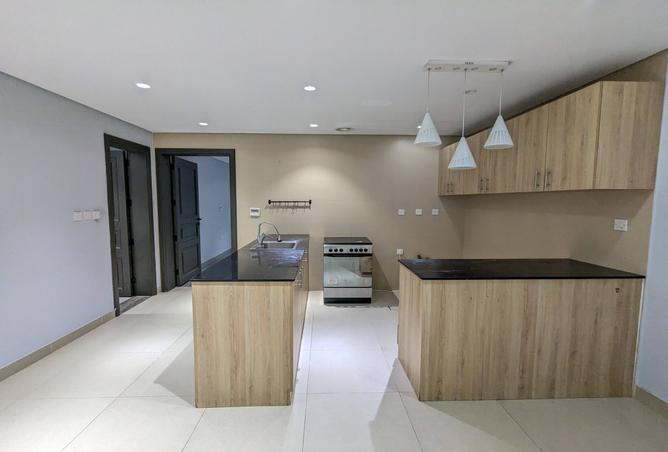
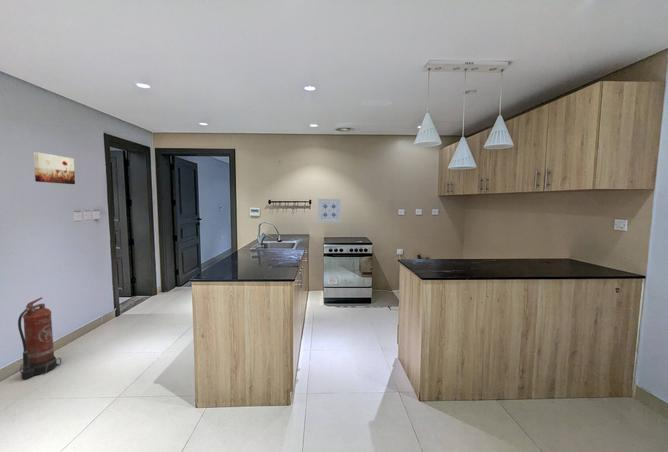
+ wall art [33,151,76,185]
+ wall art [317,198,342,223]
+ fire extinguisher [17,296,62,380]
